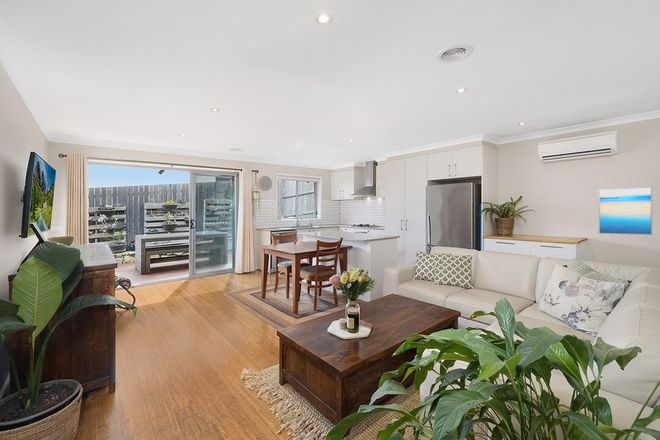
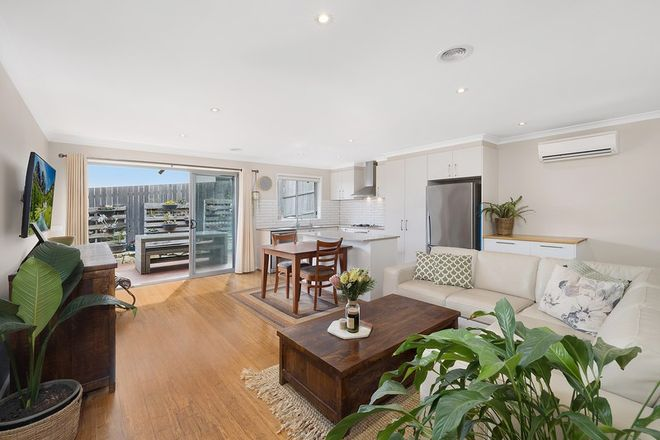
- wall art [598,185,654,236]
